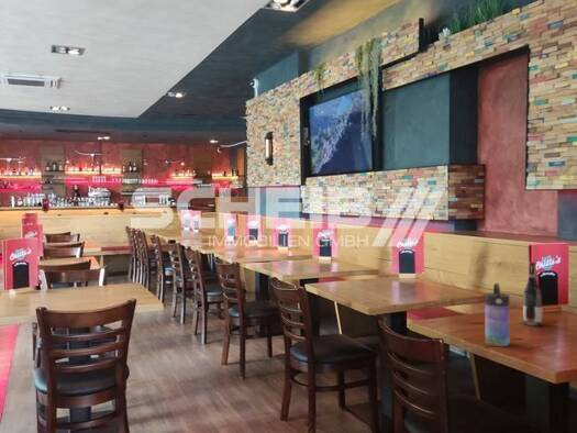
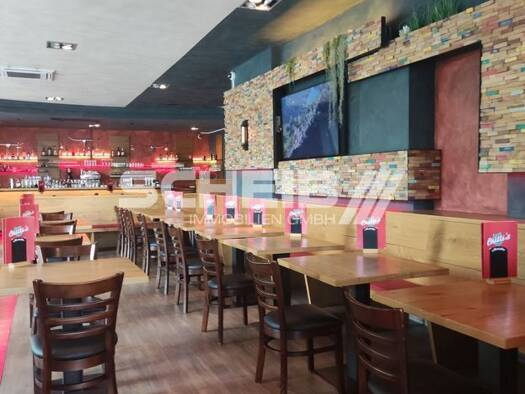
- wine bottle [522,260,543,327]
- water bottle [484,282,510,347]
